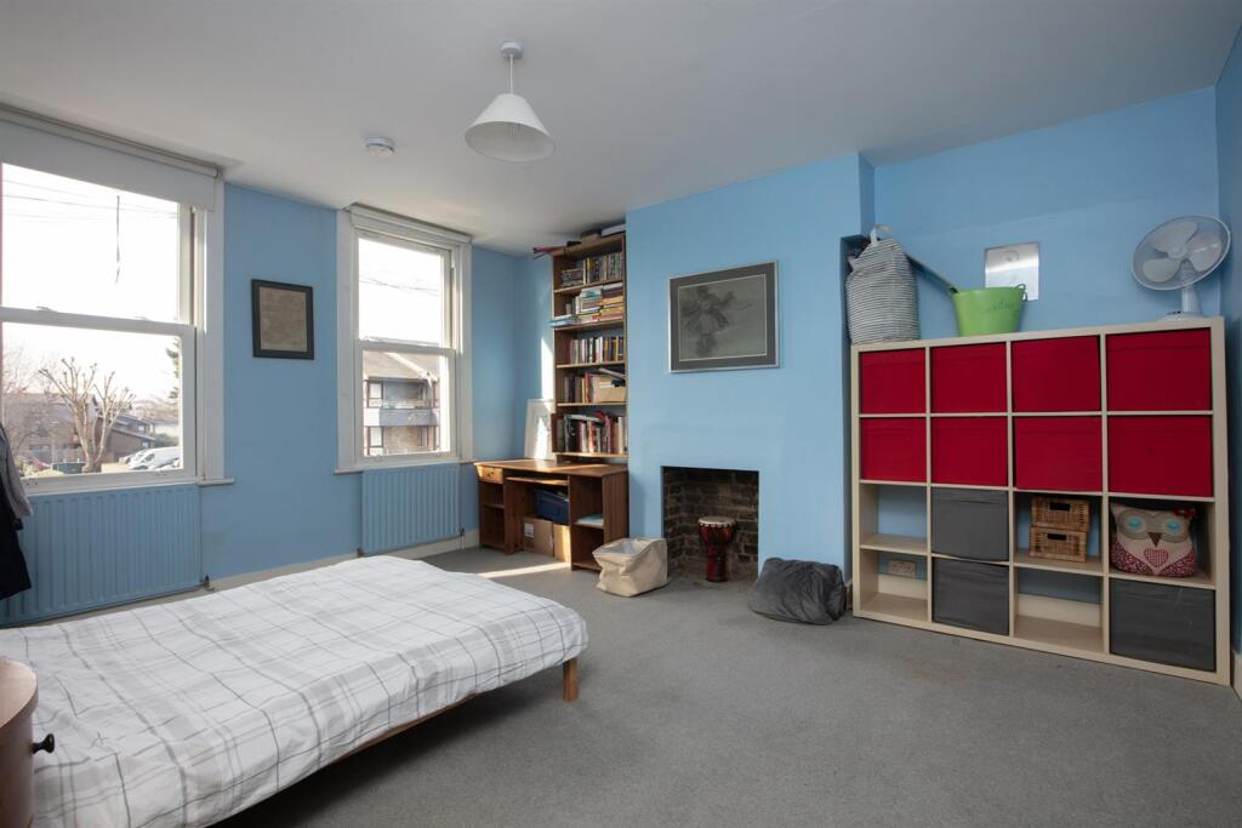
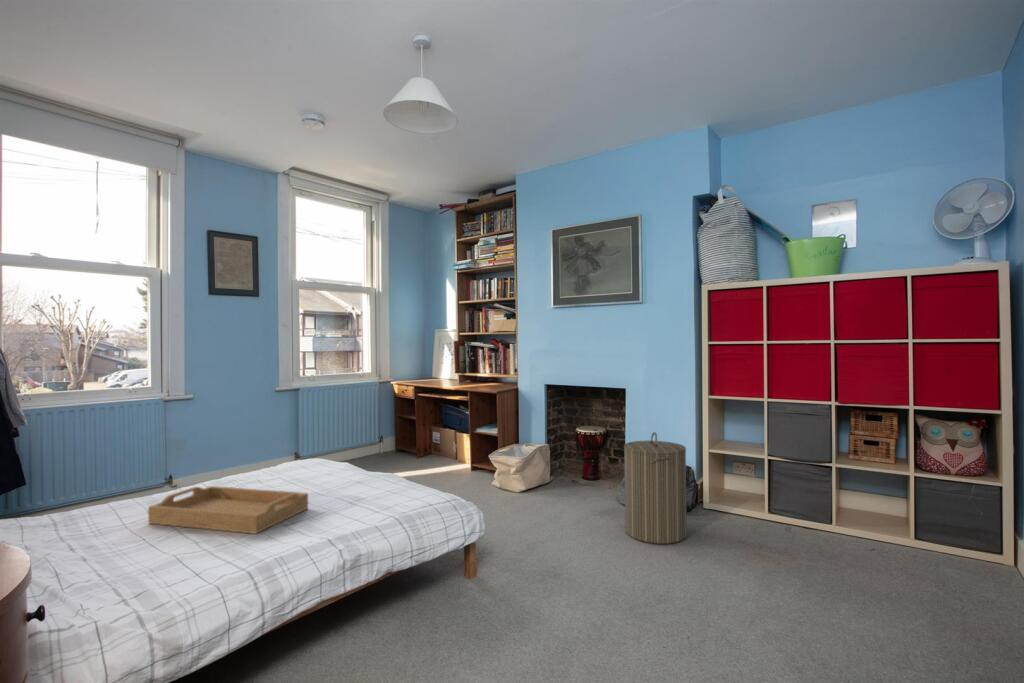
+ serving tray [147,485,309,535]
+ laundry hamper [623,431,688,545]
